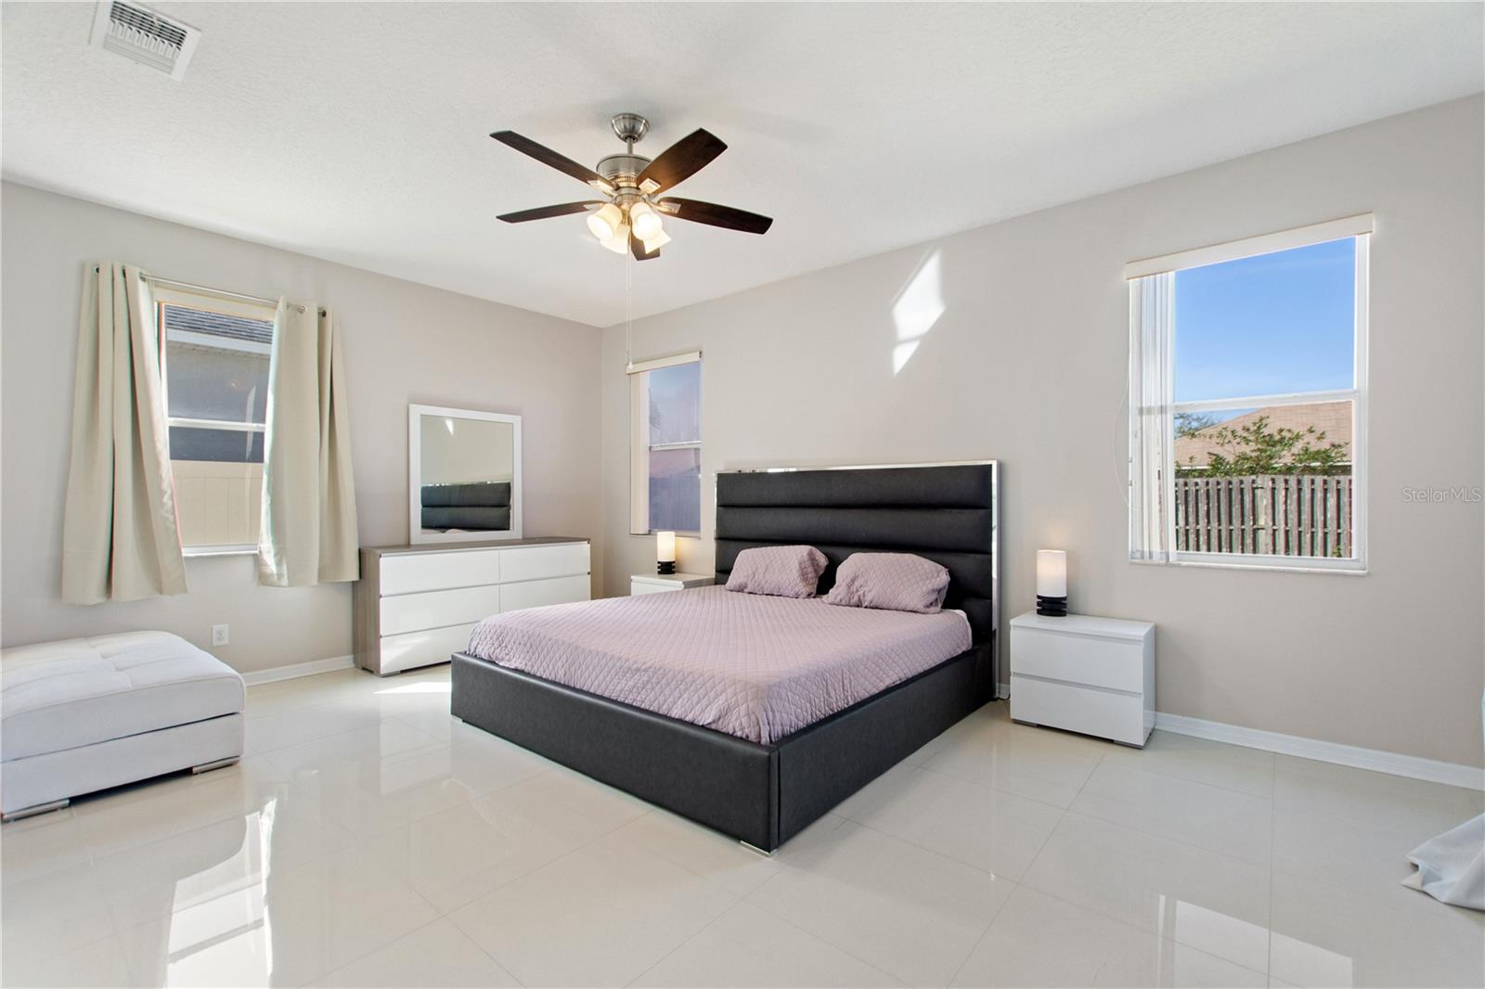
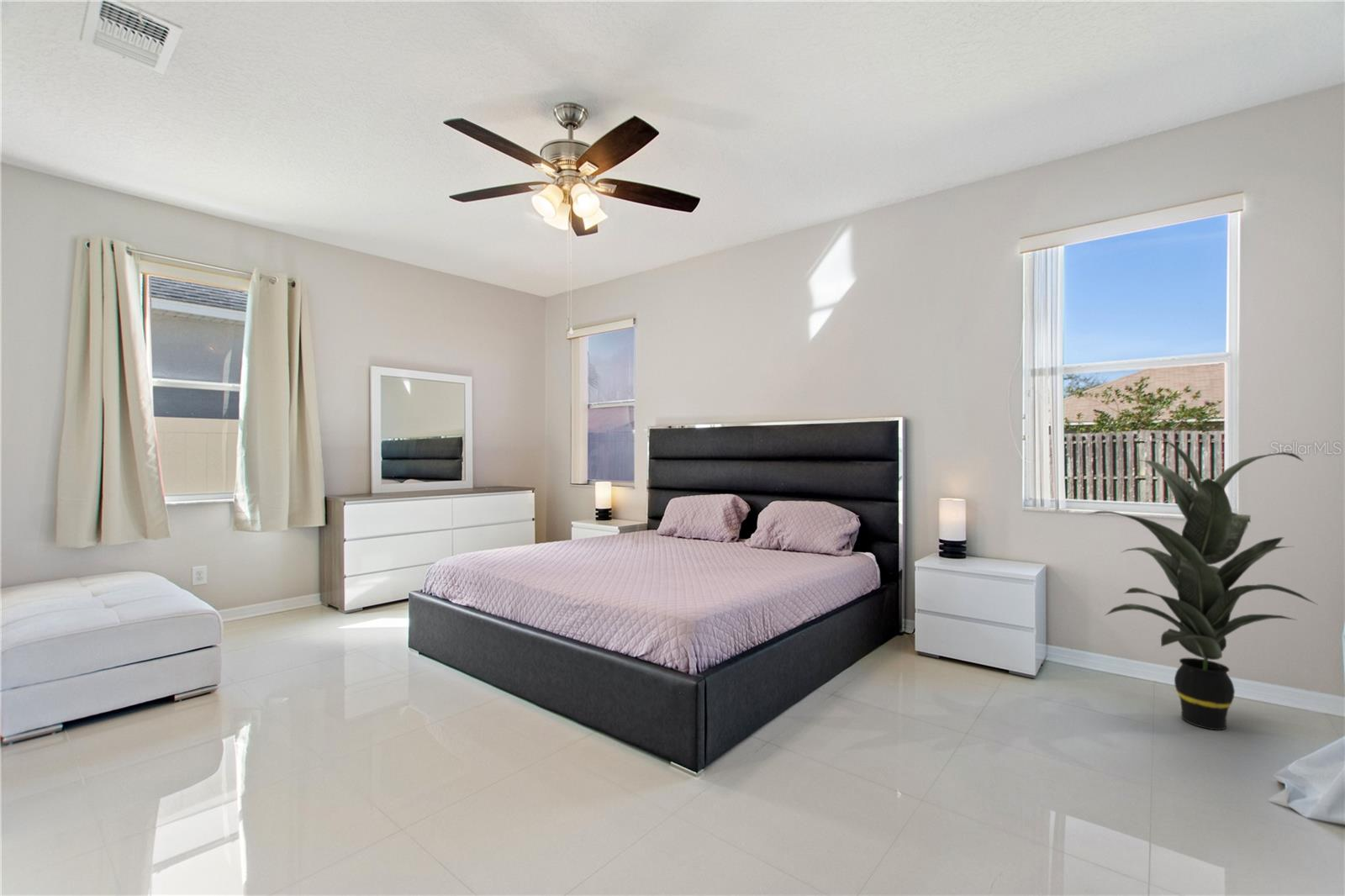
+ indoor plant [1087,436,1318,731]
